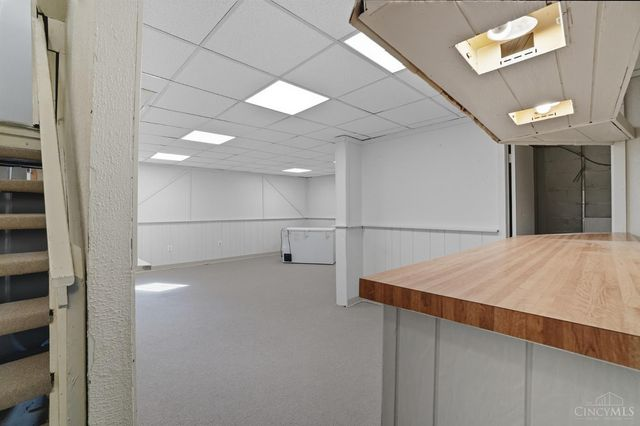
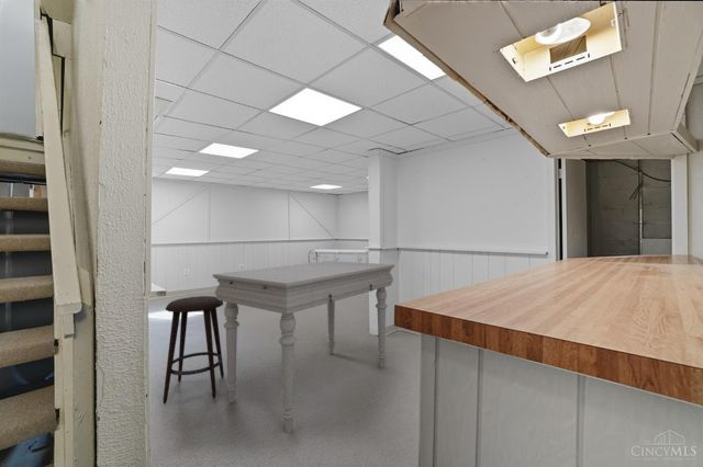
+ dining table [212,260,395,433]
+ stool [163,295,225,405]
